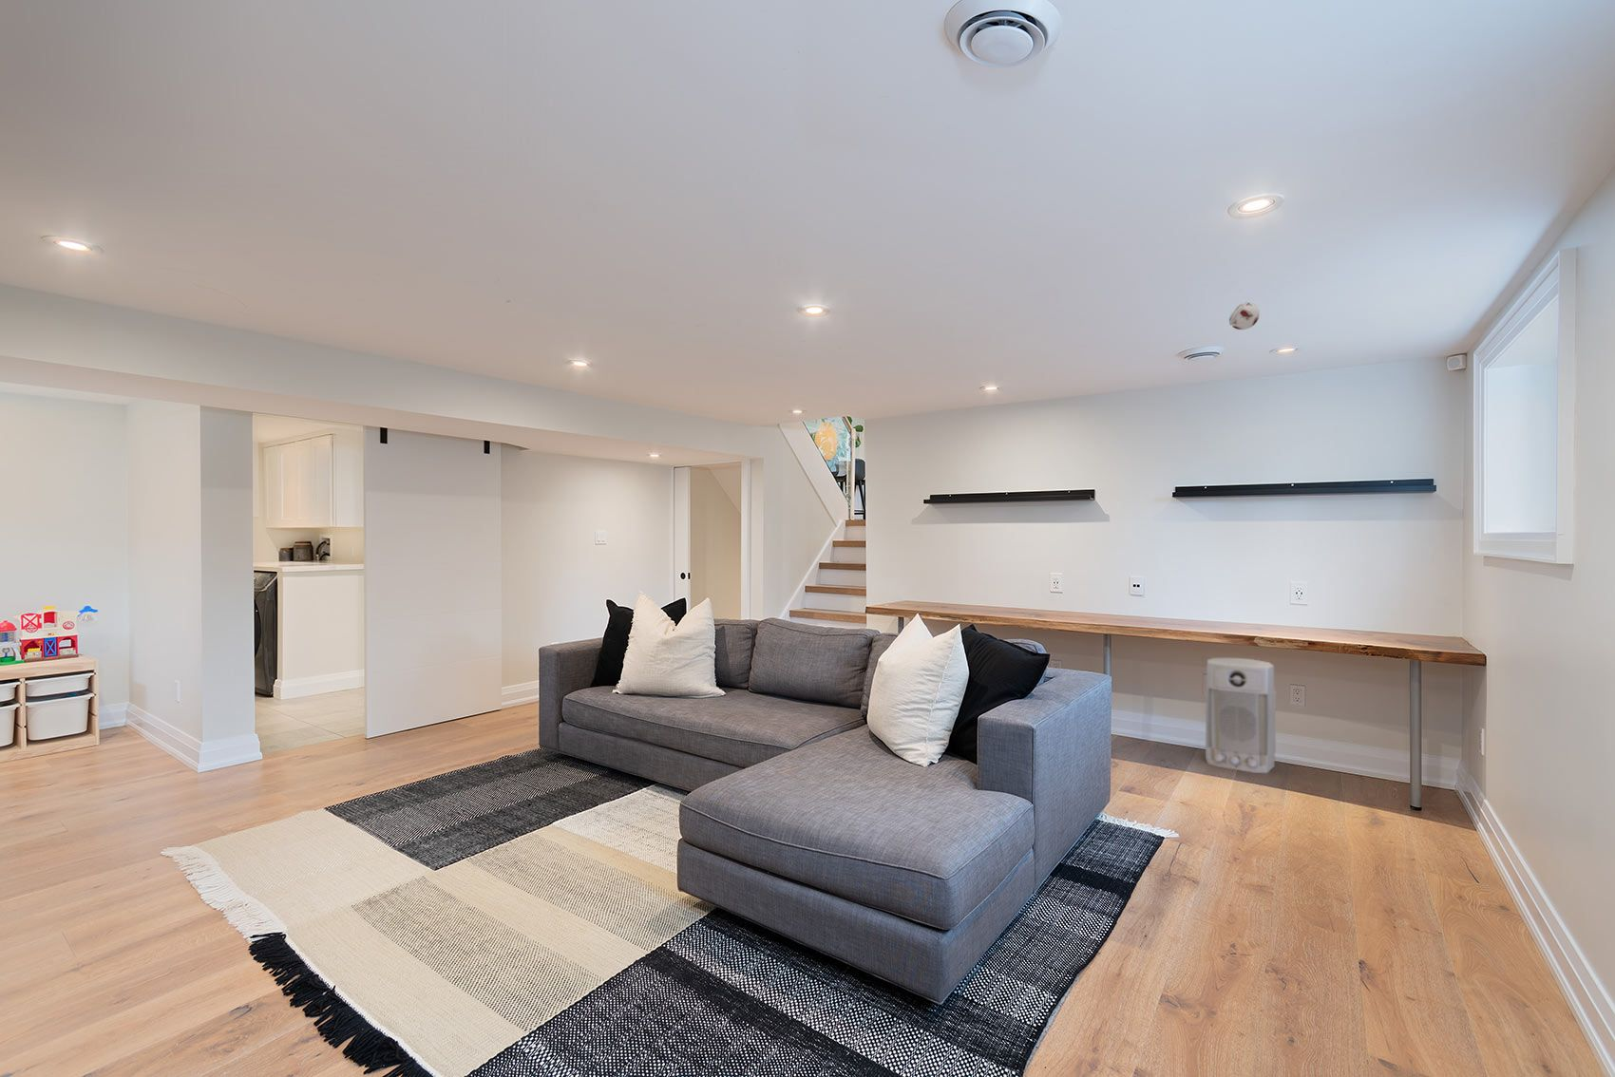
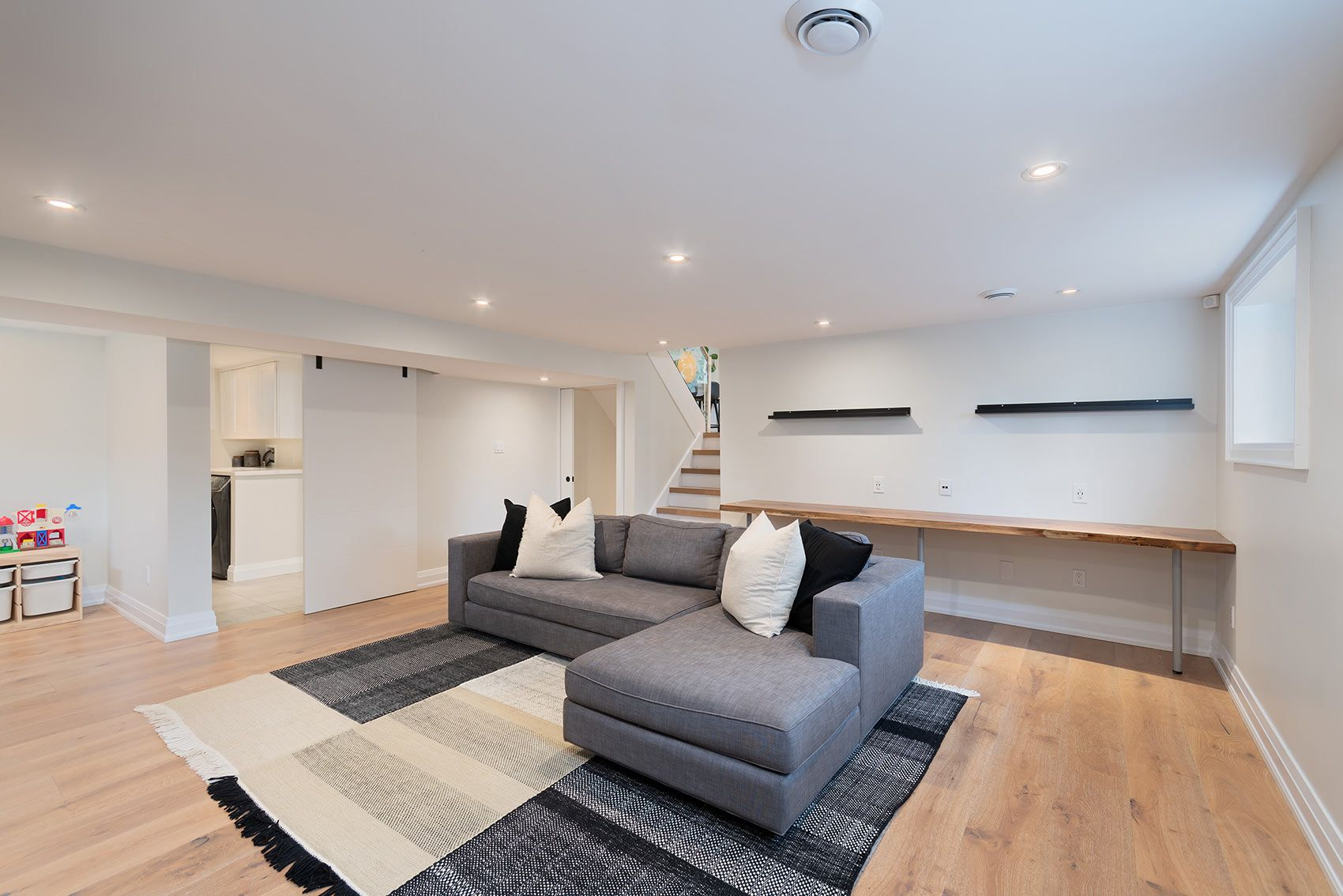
- air purifier [1205,657,1277,774]
- smoke detector [1228,301,1260,331]
